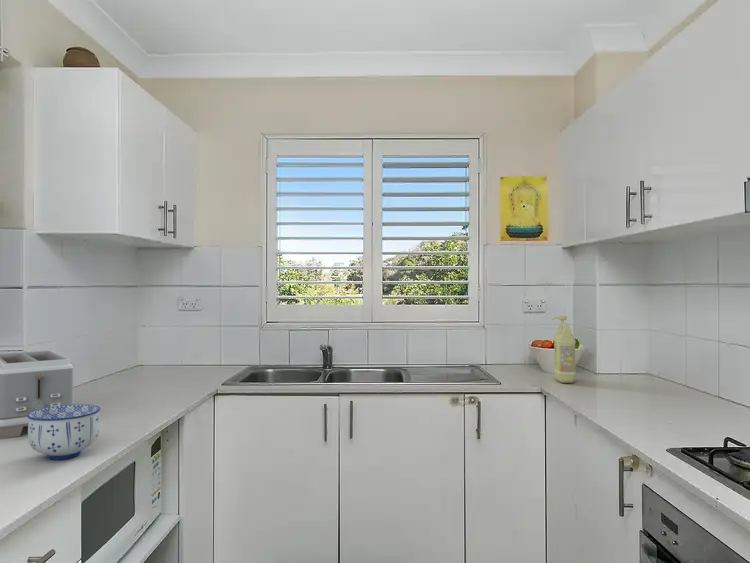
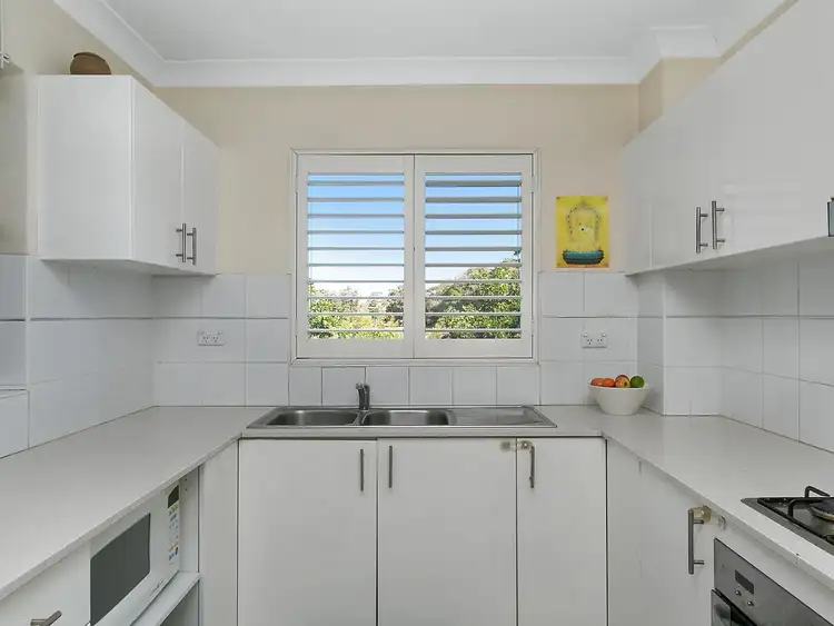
- detergent [551,315,577,384]
- toaster [0,350,74,440]
- bowl [27,403,101,460]
